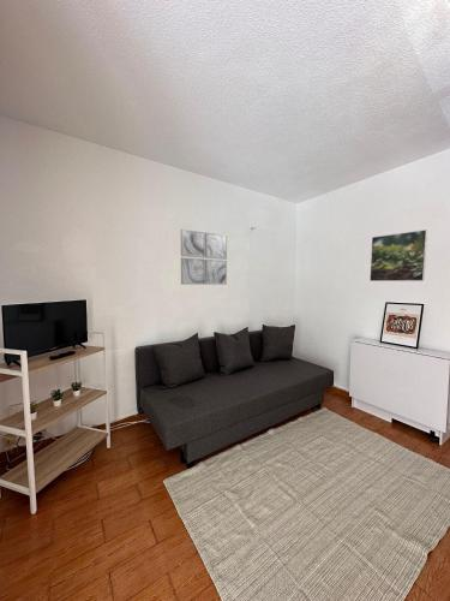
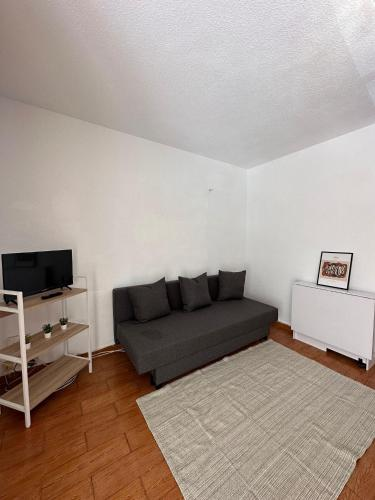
- wall art [180,227,228,286]
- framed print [368,228,428,282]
